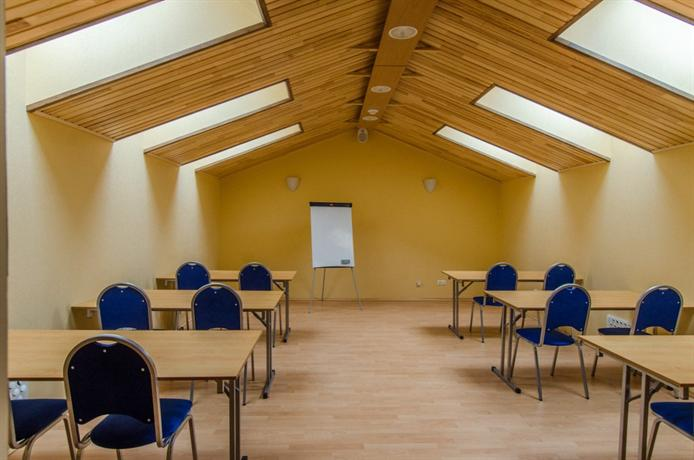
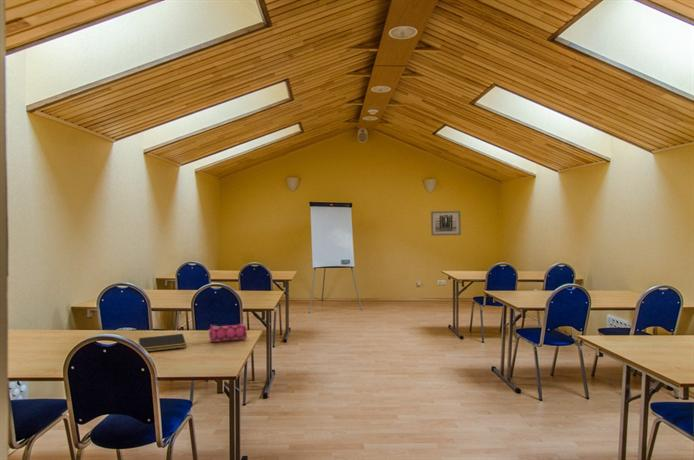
+ wall art [430,210,462,237]
+ notepad [137,333,187,353]
+ pencil case [208,322,248,343]
